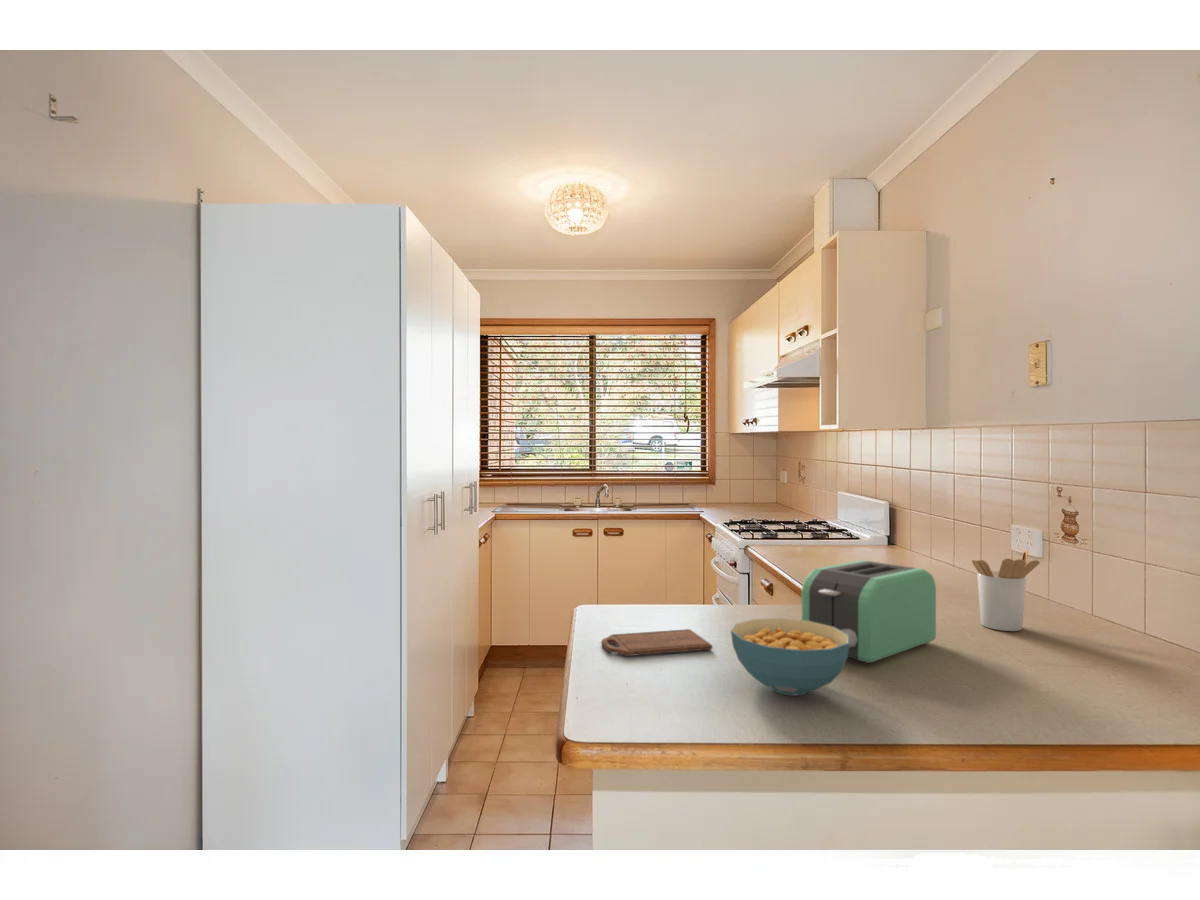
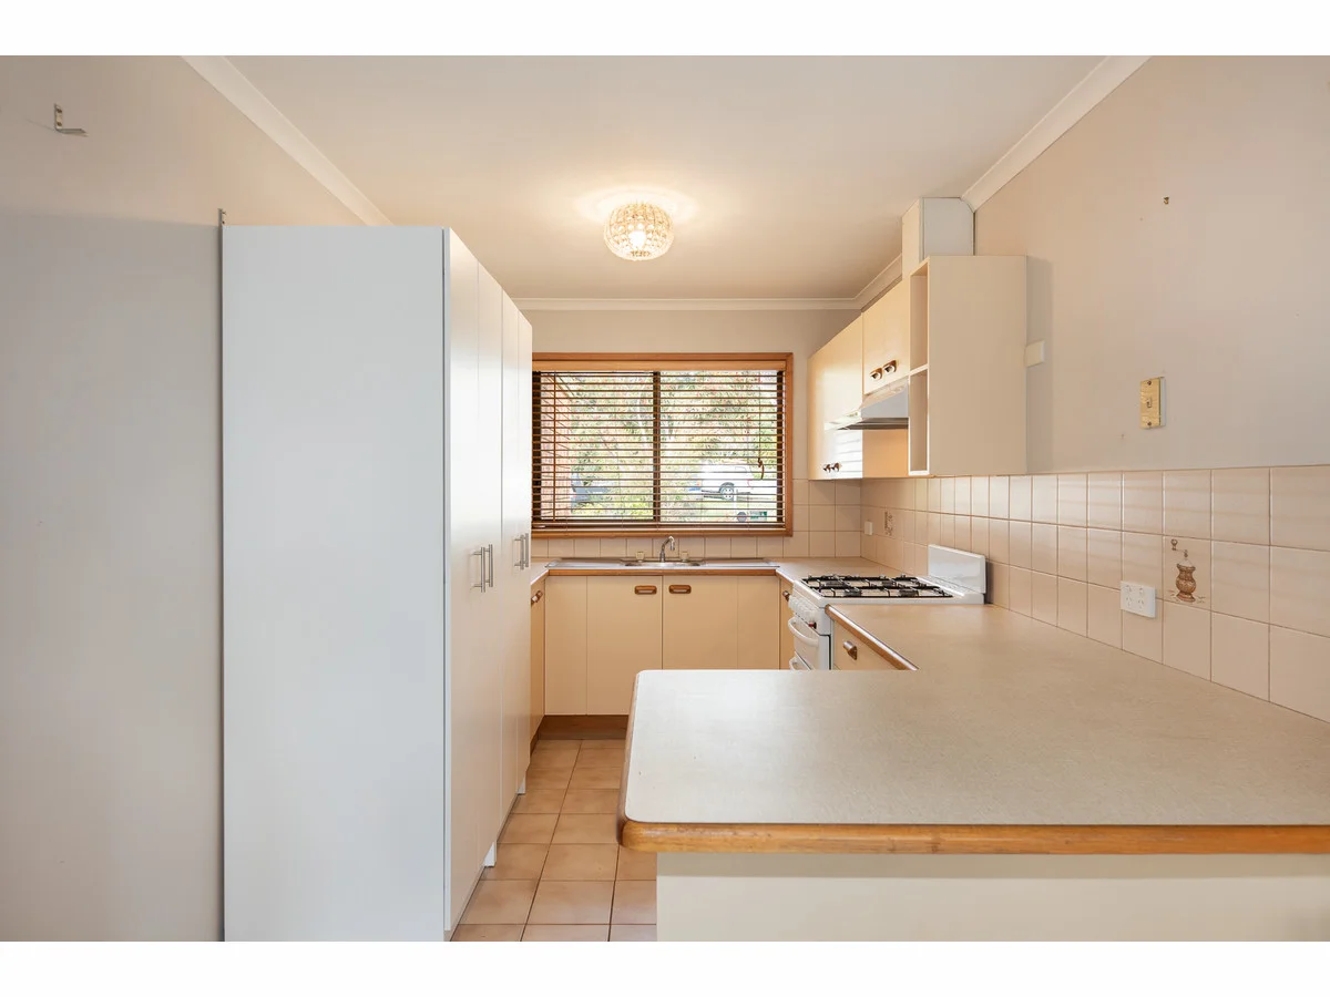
- toaster [801,559,937,665]
- utensil holder [971,549,1041,632]
- cereal bowl [730,617,849,697]
- cutting board [600,628,713,657]
